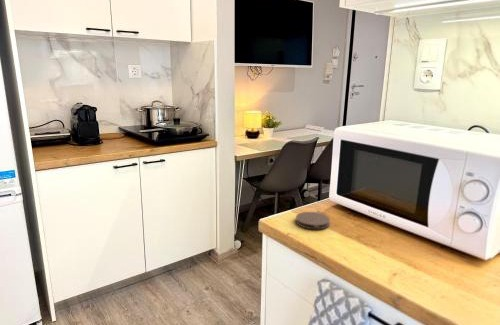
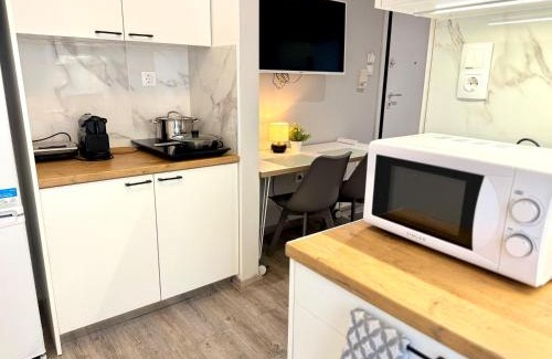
- coaster [295,211,331,230]
